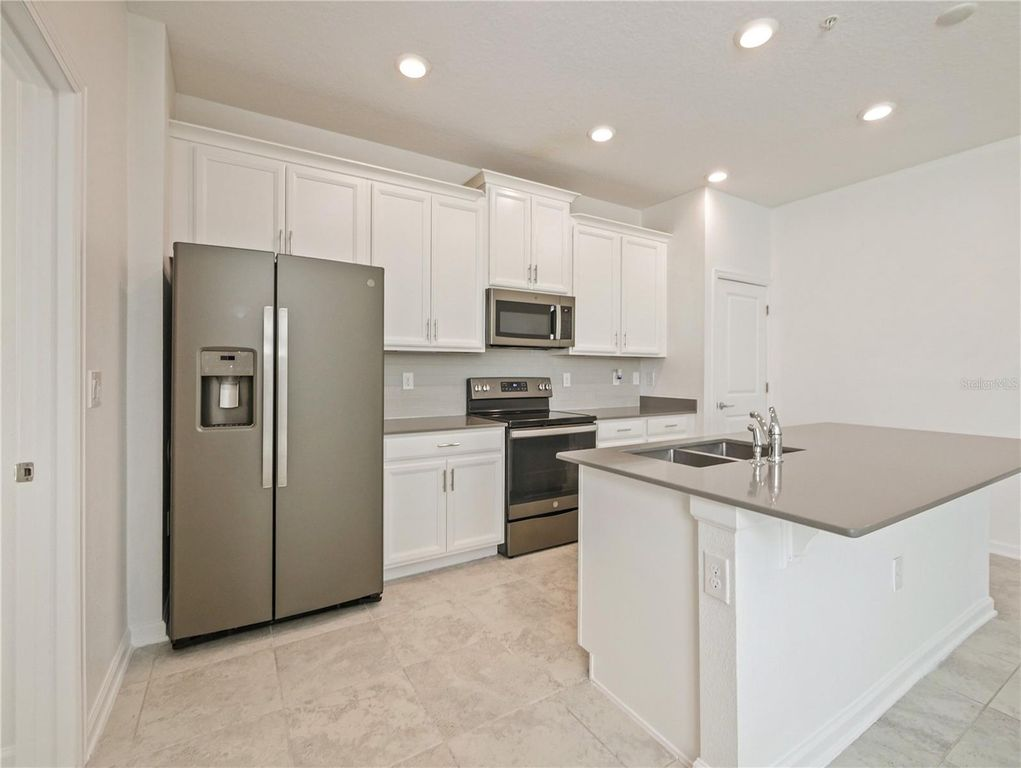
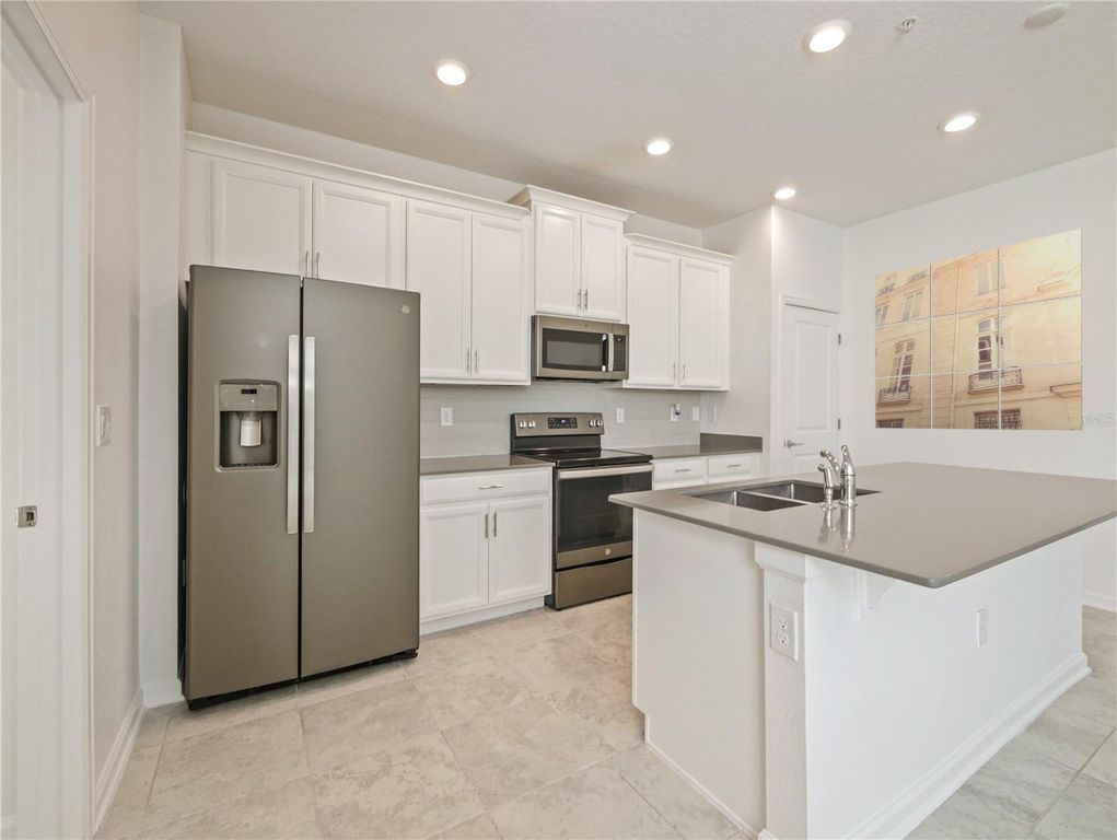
+ wall art [874,228,1083,431]
